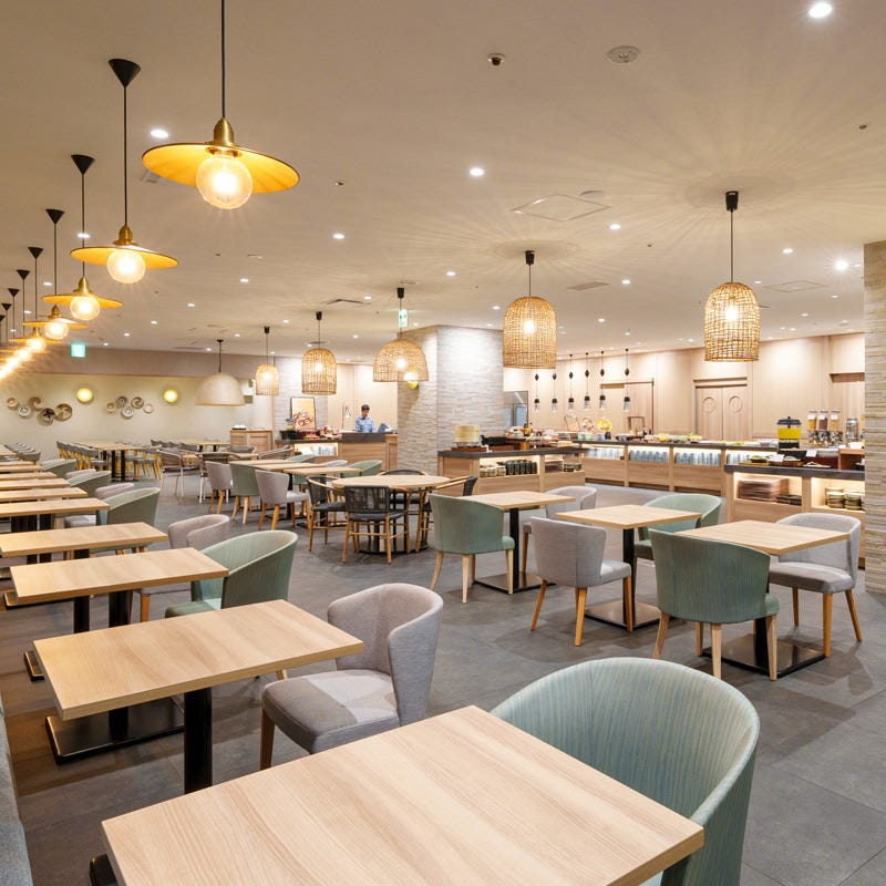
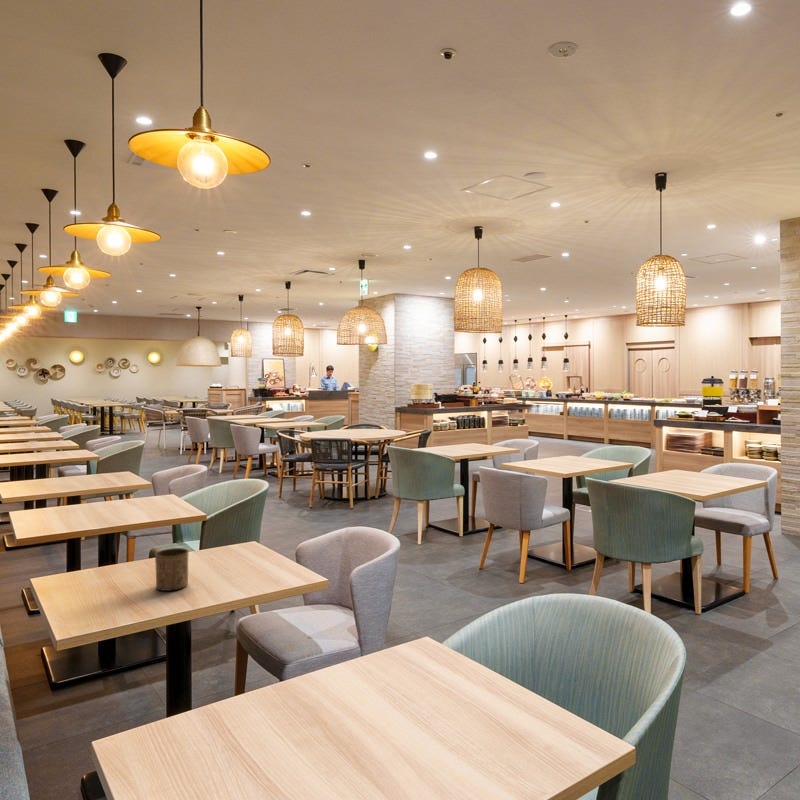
+ cup [154,547,190,592]
